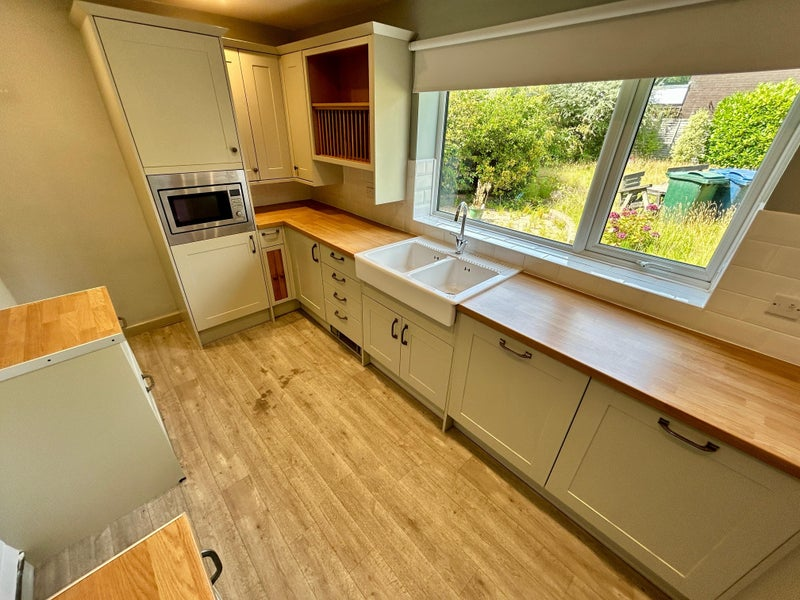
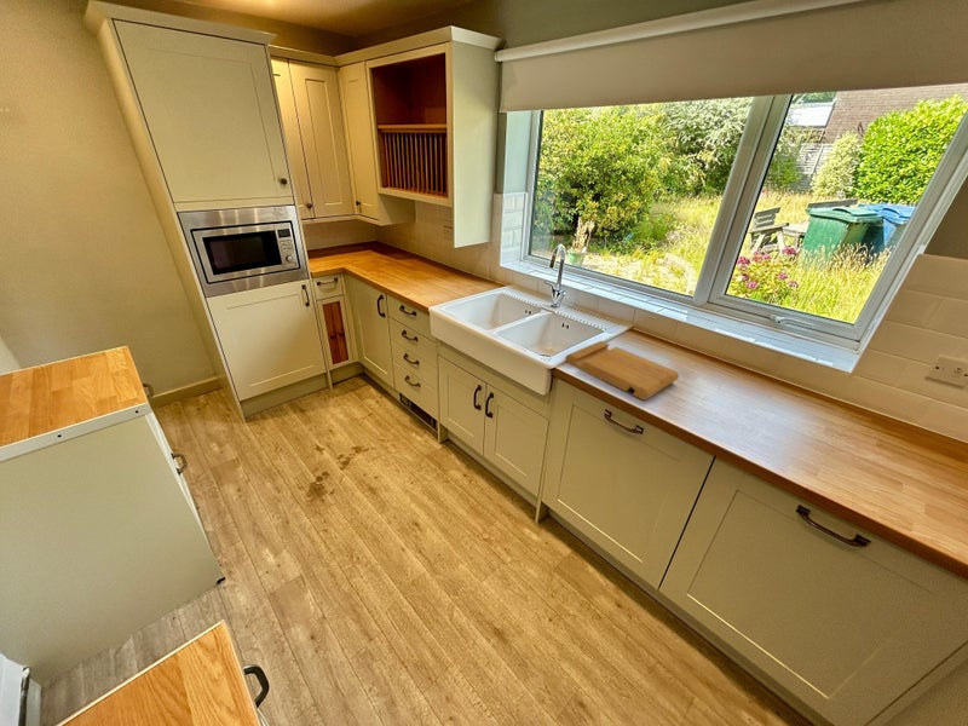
+ cutting board [565,340,680,401]
